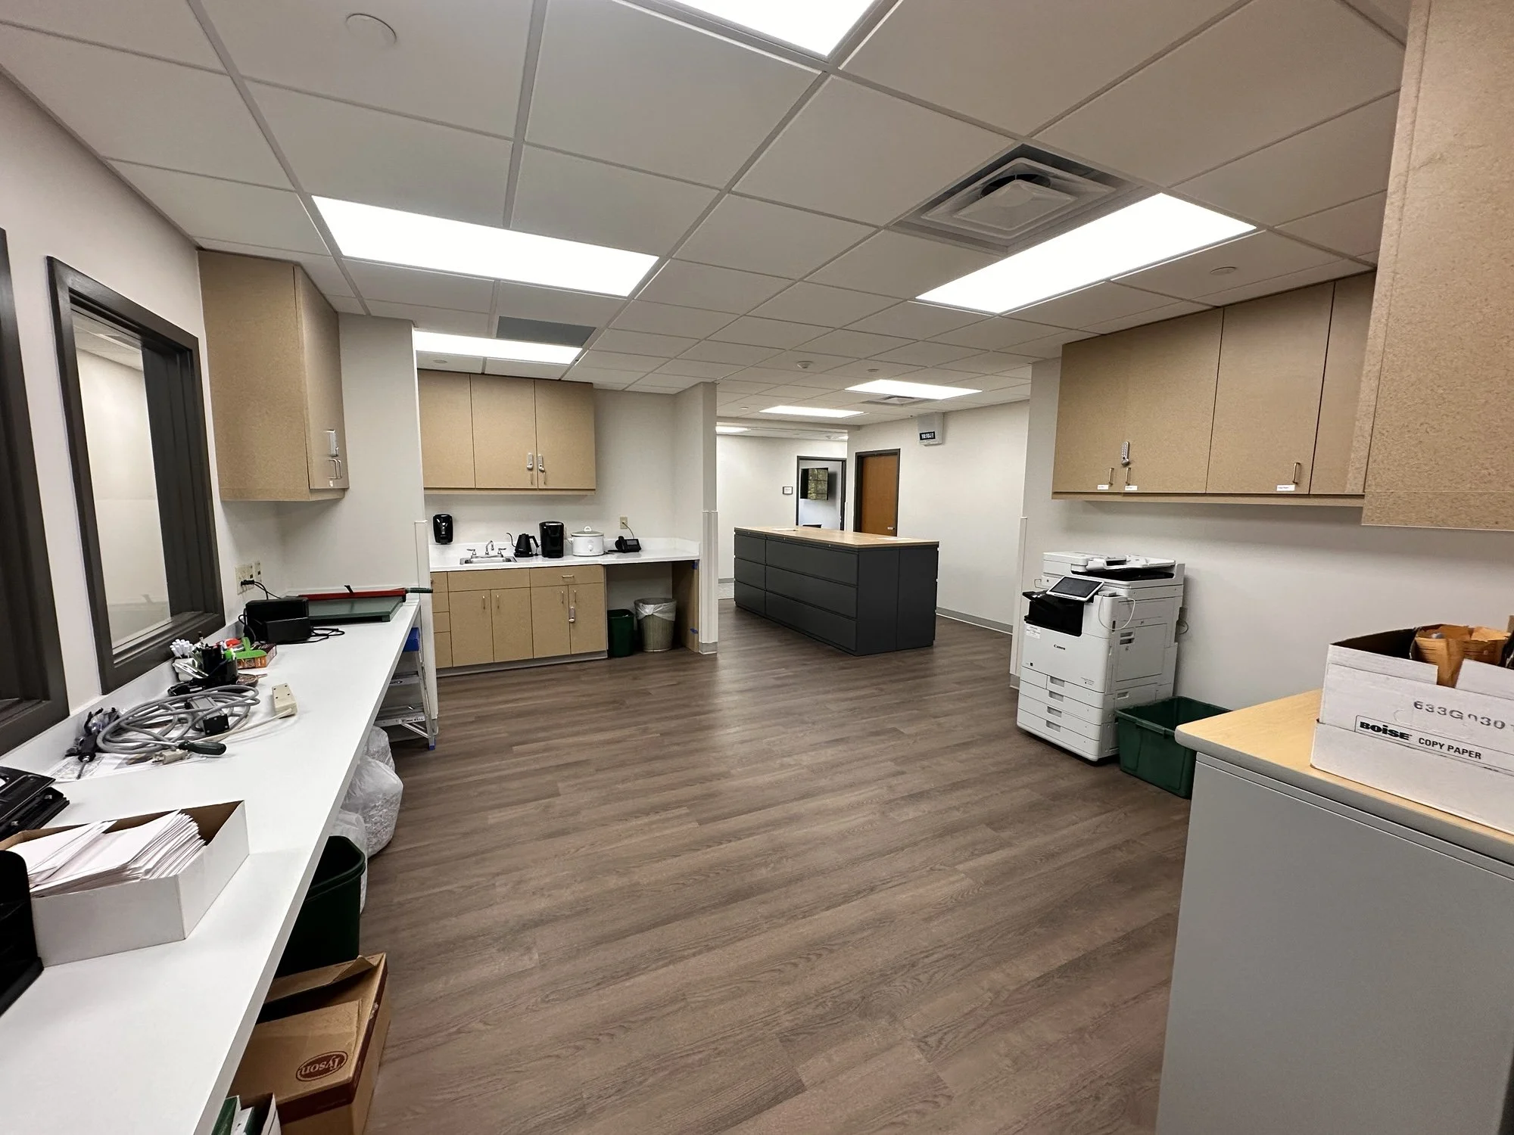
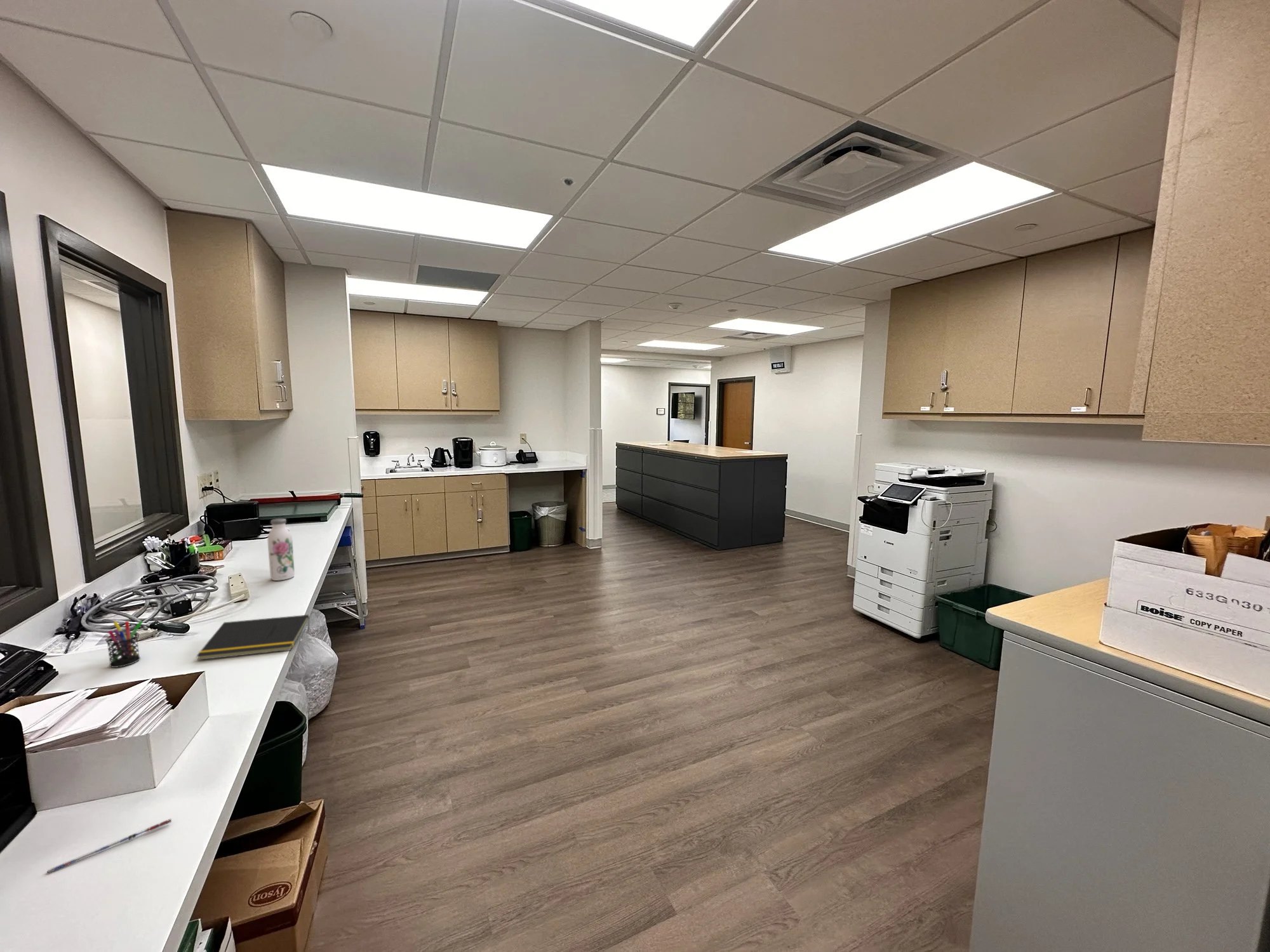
+ pen holder [106,620,144,668]
+ water bottle [267,518,295,581]
+ pen [46,817,172,875]
+ smoke detector [561,173,575,187]
+ notepad [196,614,310,661]
